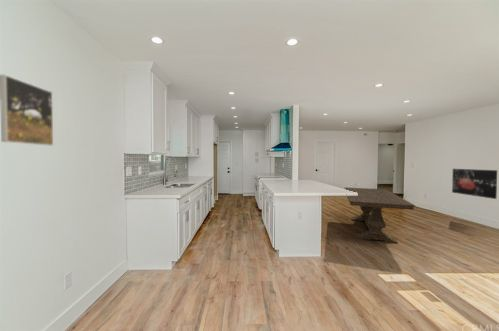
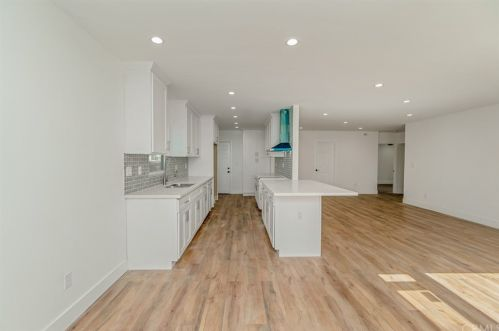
- wall art [451,168,498,200]
- dining table [344,186,416,244]
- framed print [0,74,54,147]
